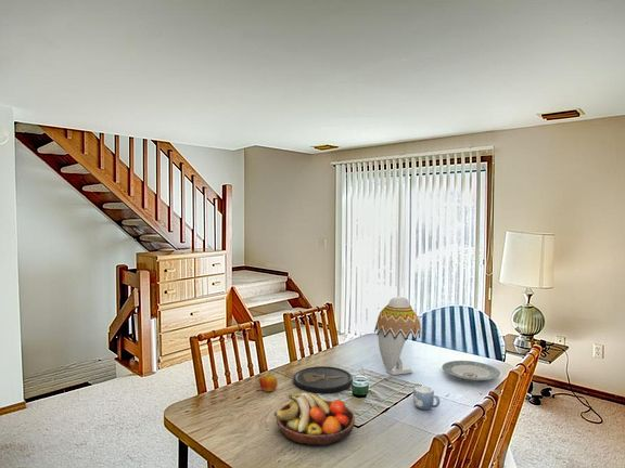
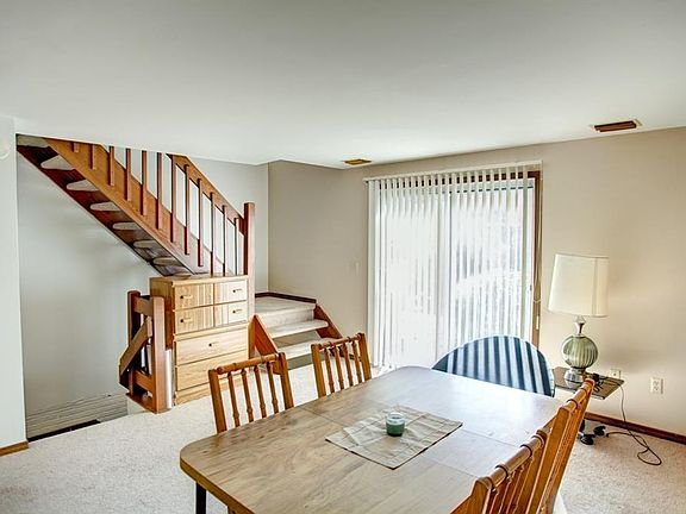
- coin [292,365,354,394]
- apple [258,372,278,393]
- plate [442,360,501,382]
- fruit bowl [273,391,356,446]
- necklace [373,296,422,376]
- mug [412,385,442,411]
